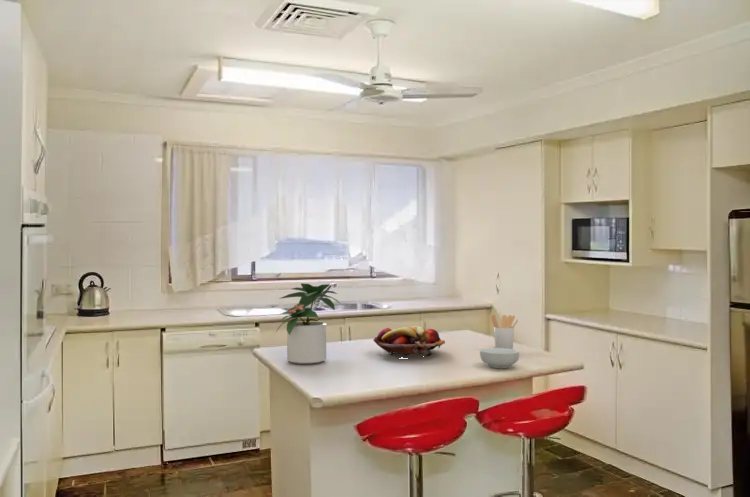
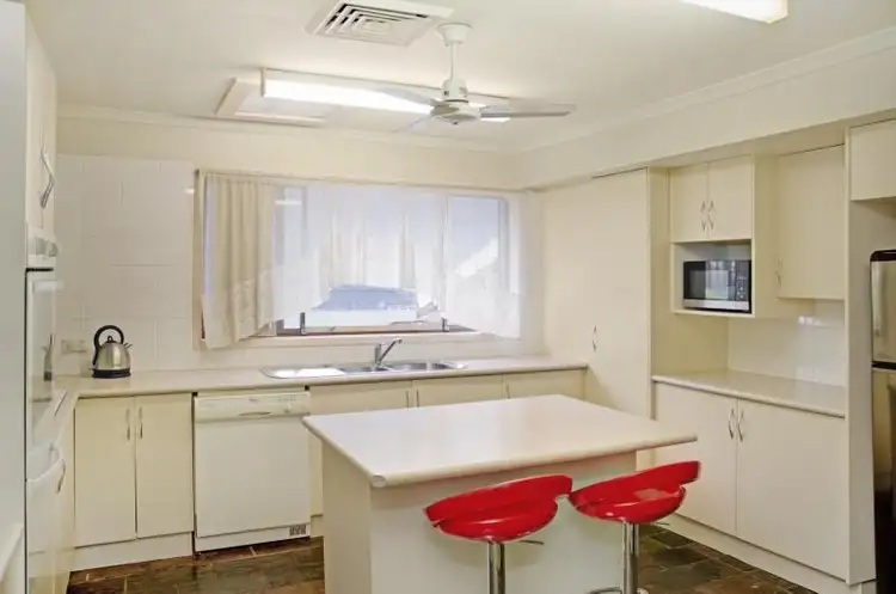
- fruit basket [372,325,446,358]
- utensil holder [490,313,519,350]
- cereal bowl [479,347,520,369]
- potted plant [274,282,341,365]
